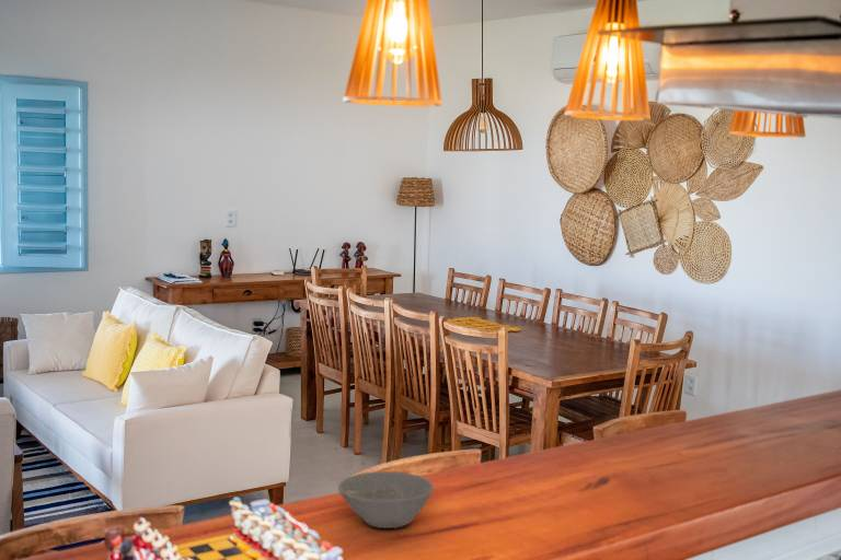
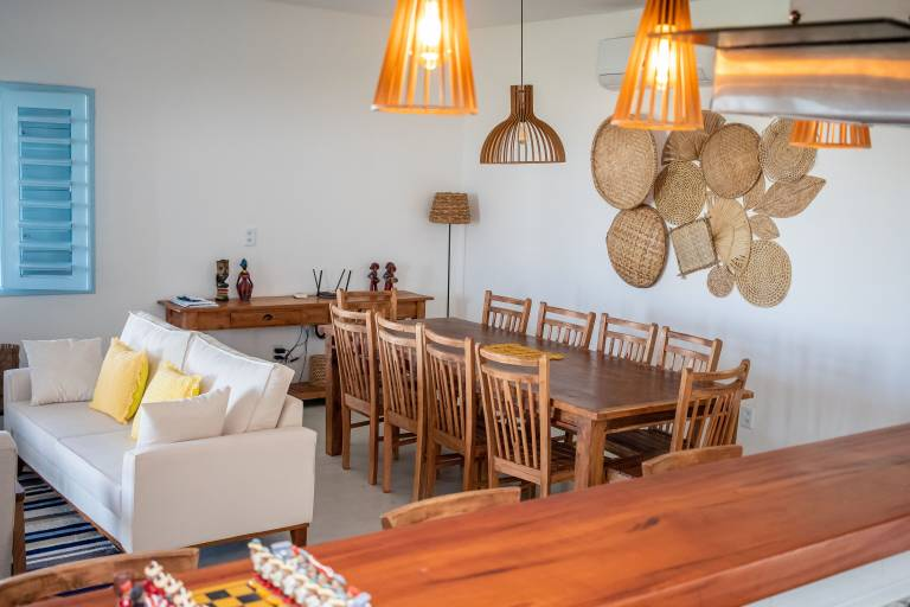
- bowl [337,470,435,529]
